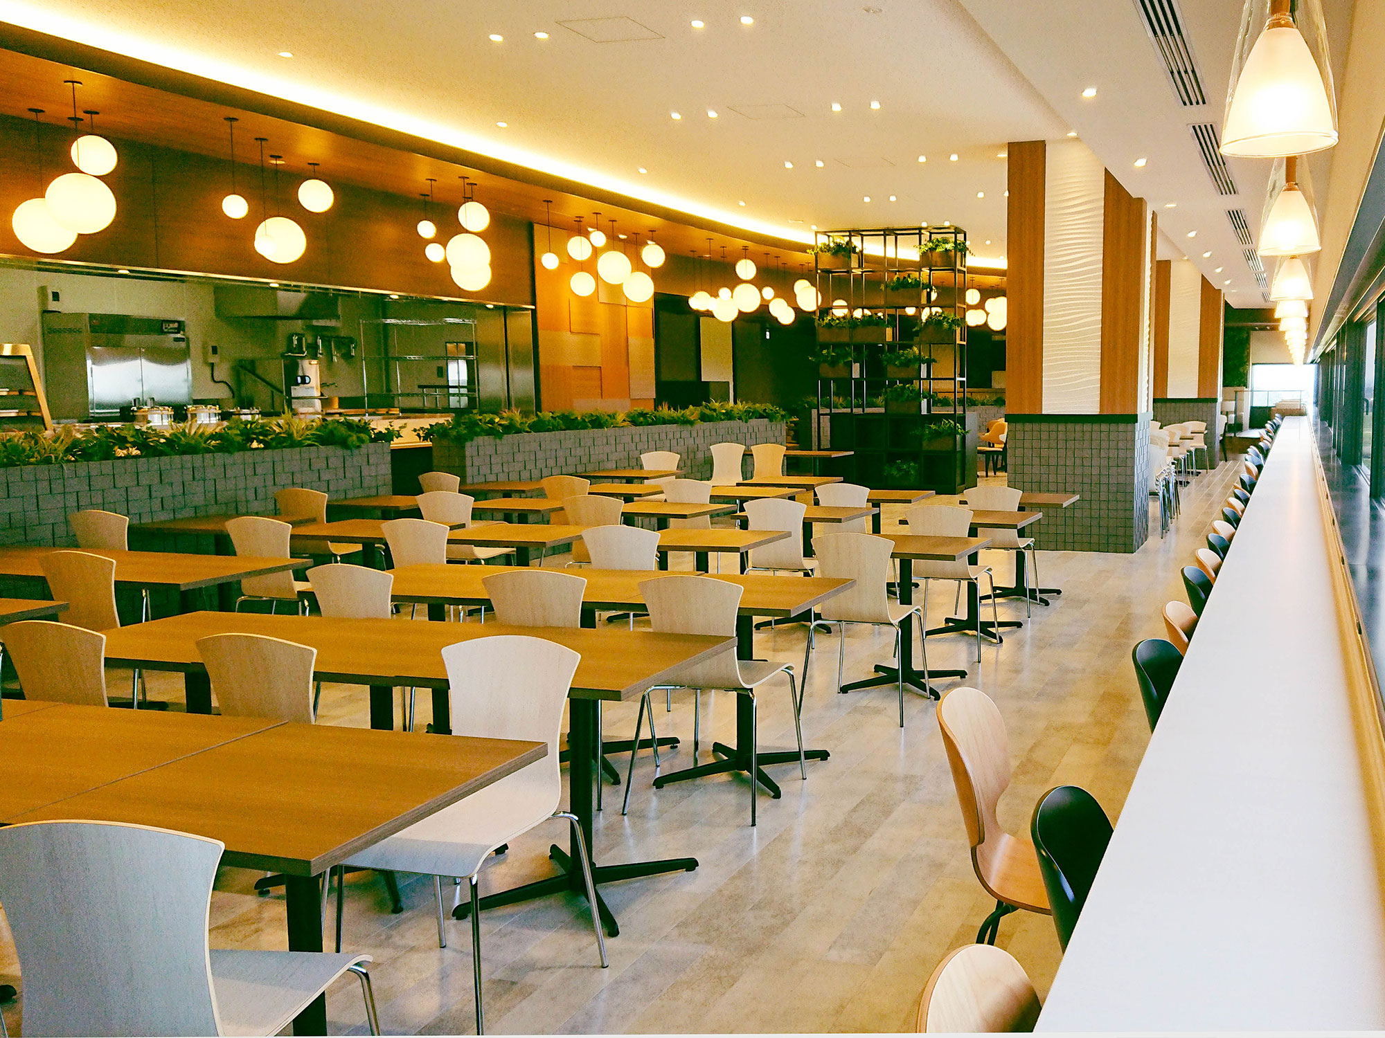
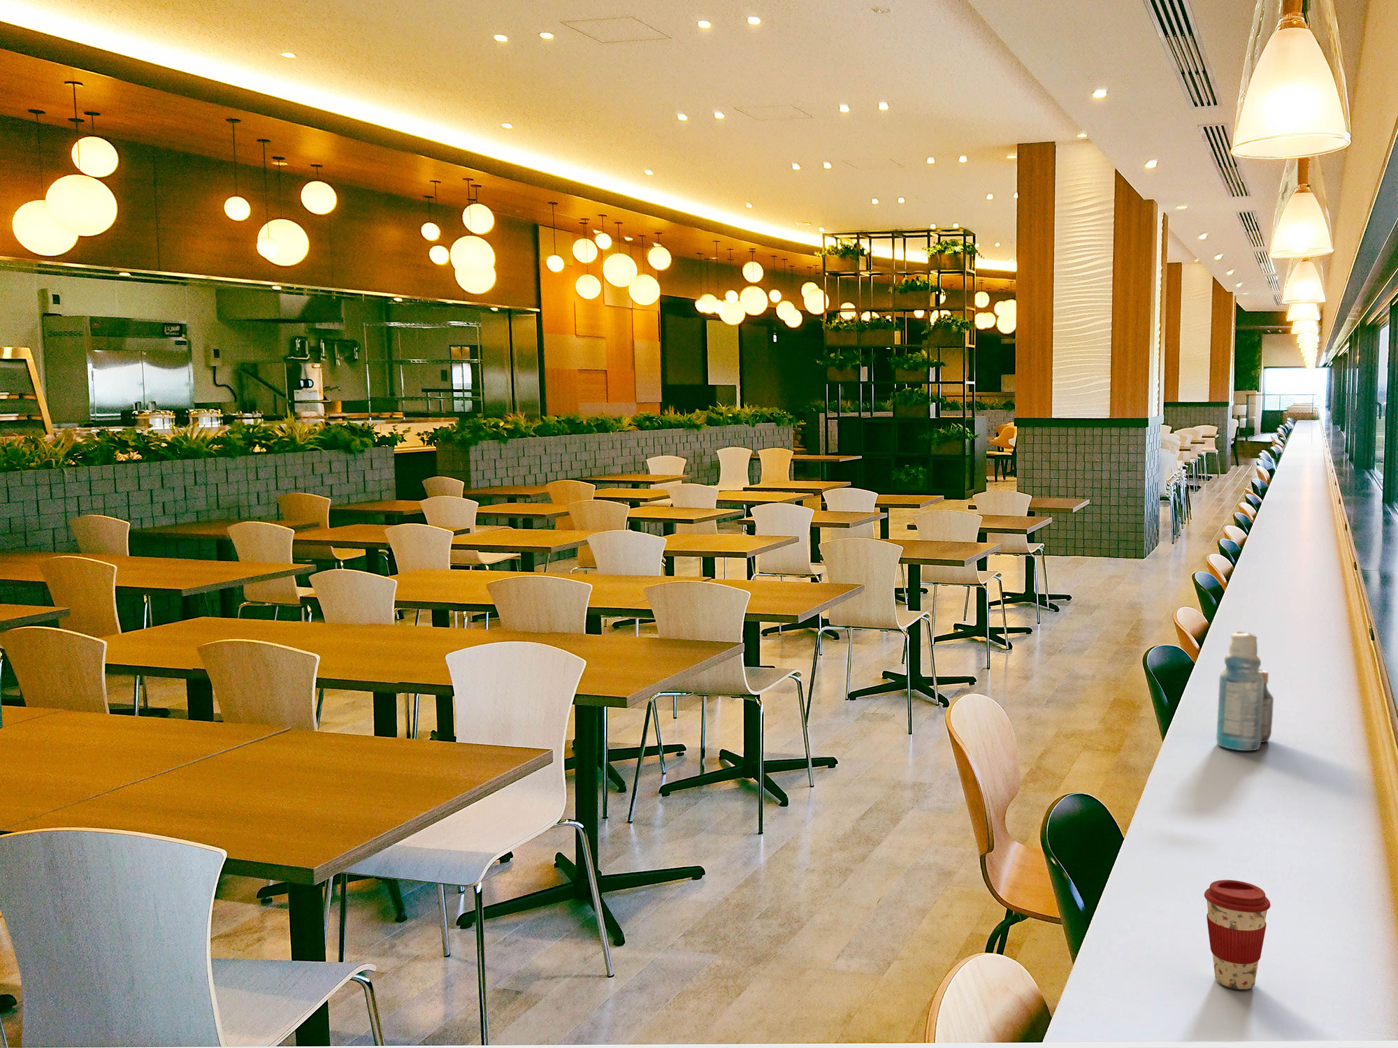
+ bottle [1215,631,1275,751]
+ coffee cup [1203,878,1270,990]
